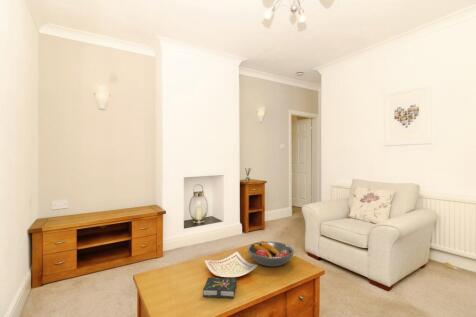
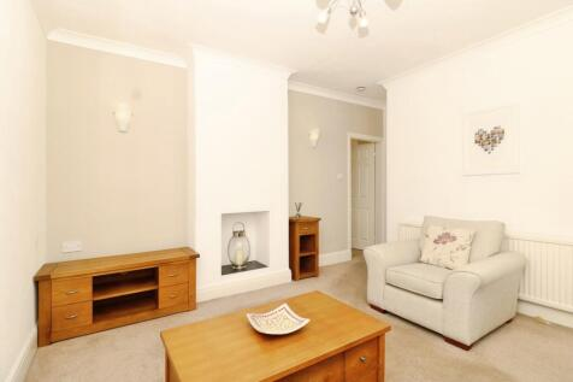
- book [202,276,237,299]
- fruit bowl [246,240,296,267]
